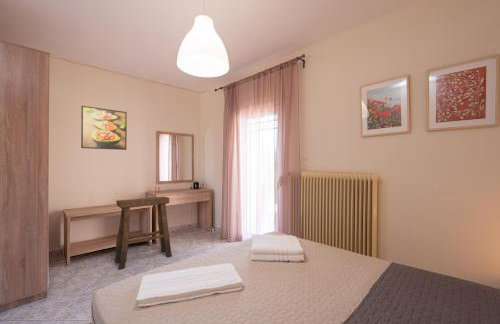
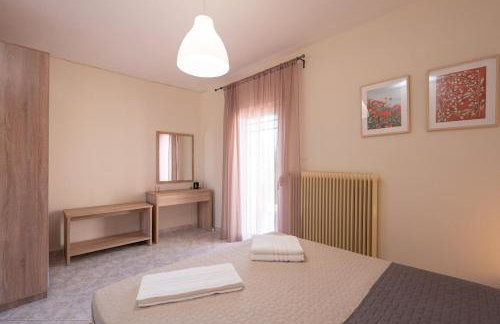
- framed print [80,105,128,151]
- stool [114,196,173,270]
